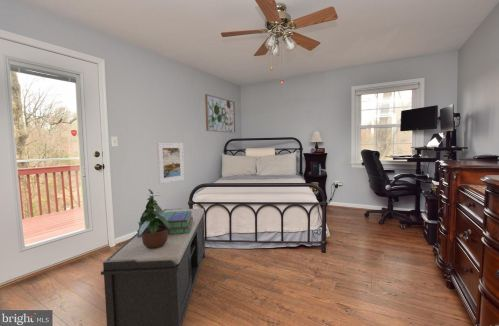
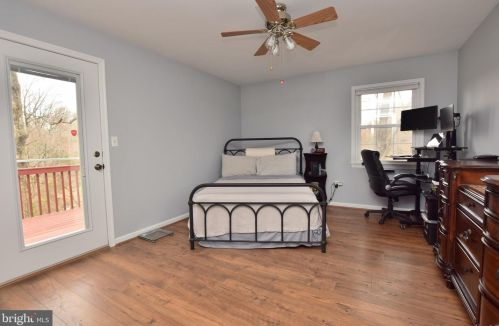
- potted plant [139,188,171,249]
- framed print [156,142,186,185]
- stack of books [136,211,193,237]
- bench [100,207,206,326]
- wall art [204,93,236,134]
